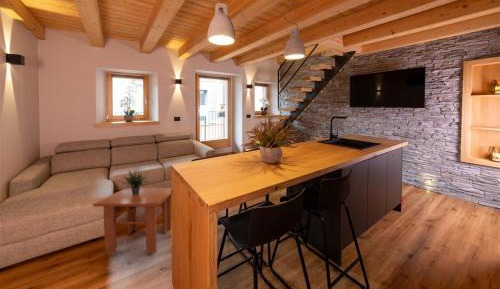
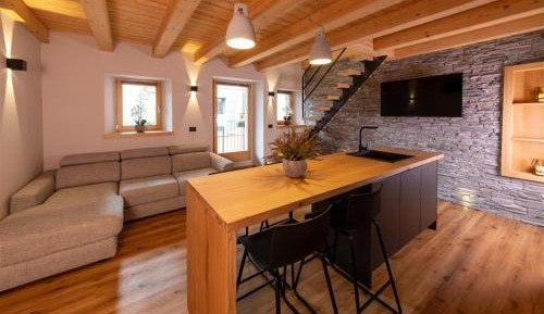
- coffee table [92,187,172,255]
- potted plant [121,164,152,194]
